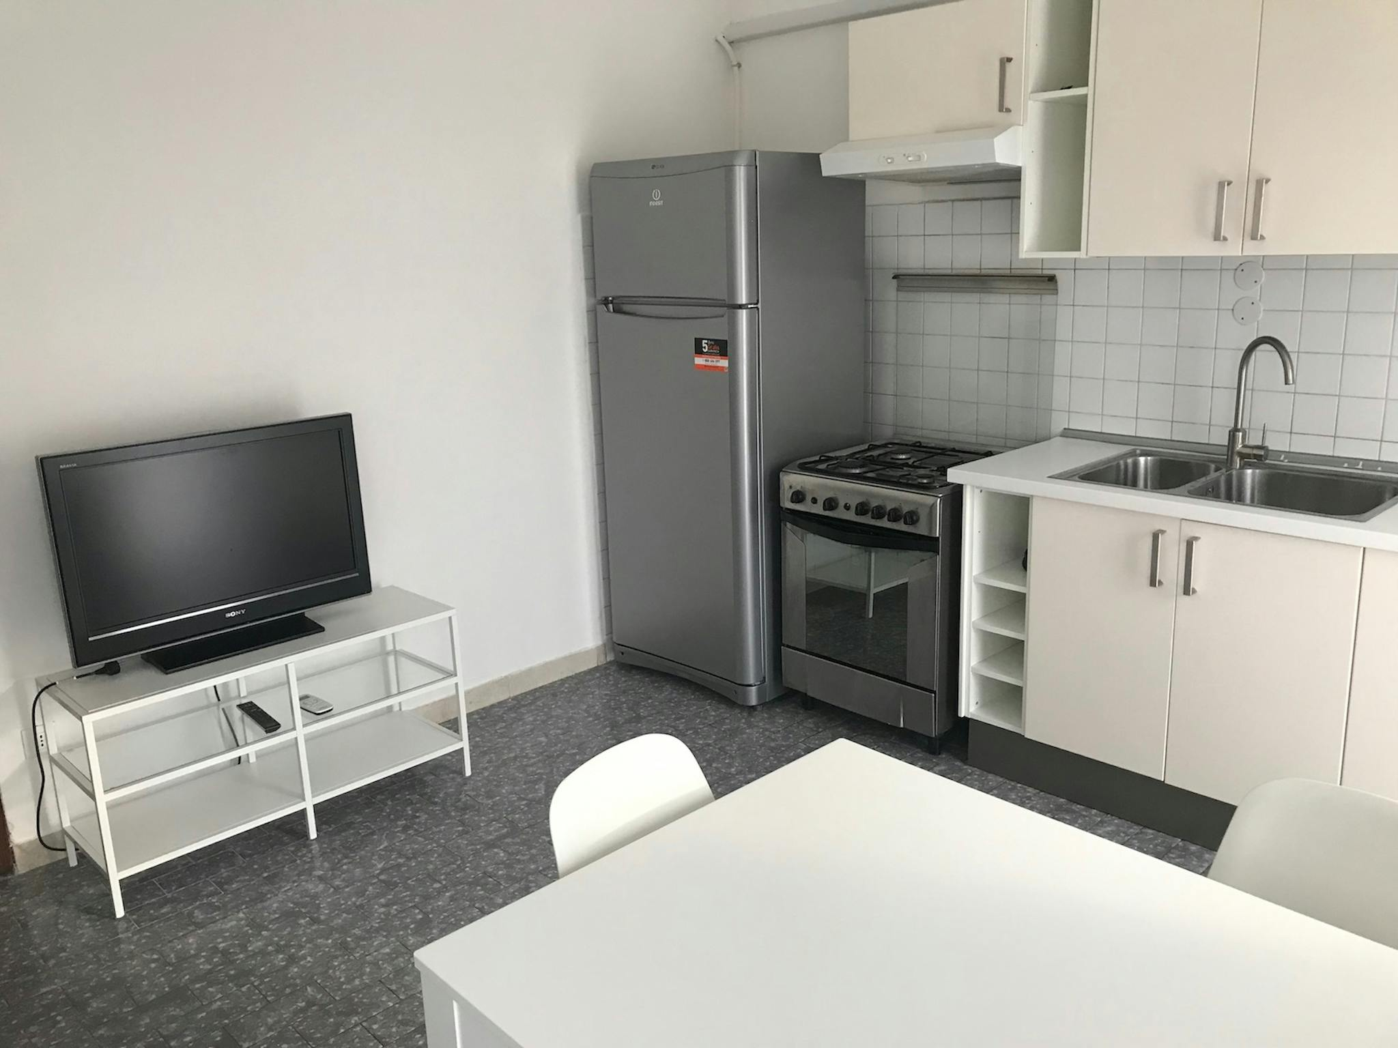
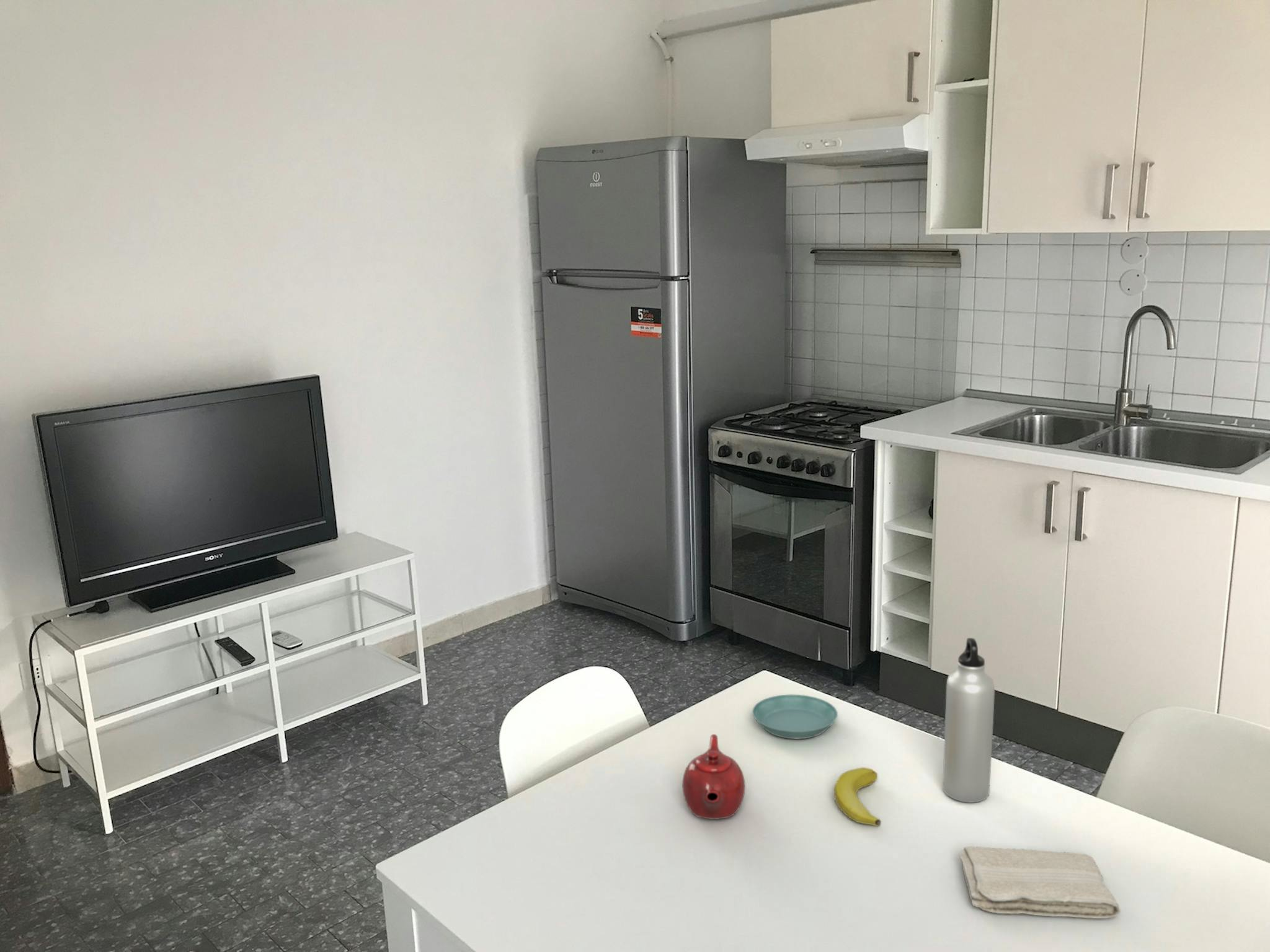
+ teapot [682,733,746,820]
+ washcloth [958,845,1121,919]
+ saucer [752,694,838,739]
+ water bottle [943,637,995,803]
+ banana [833,767,882,827]
